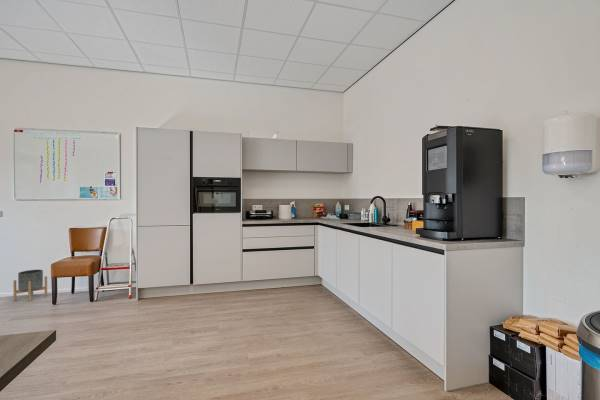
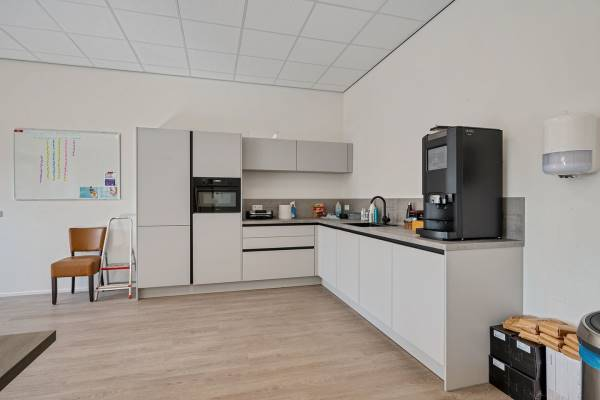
- planter [12,269,48,303]
